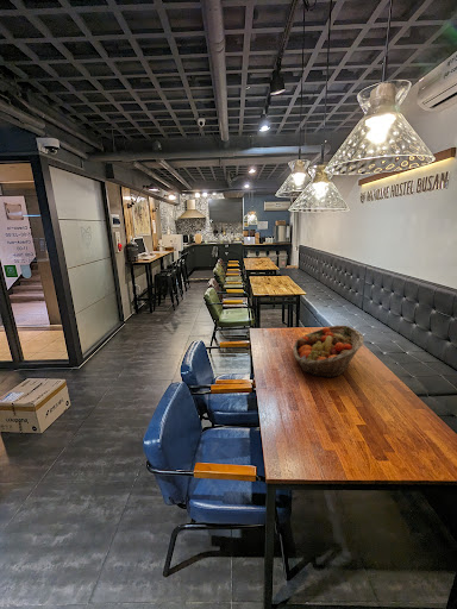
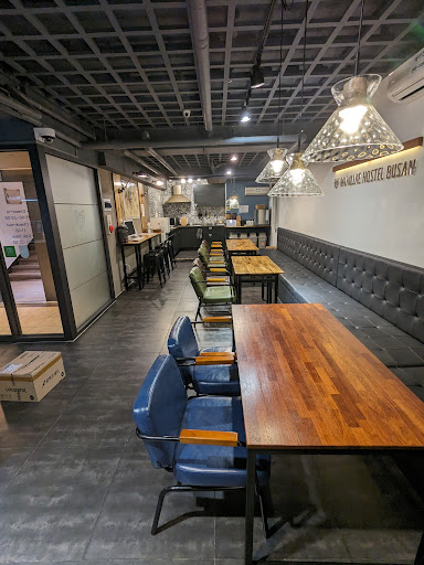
- fruit basket [292,325,365,379]
